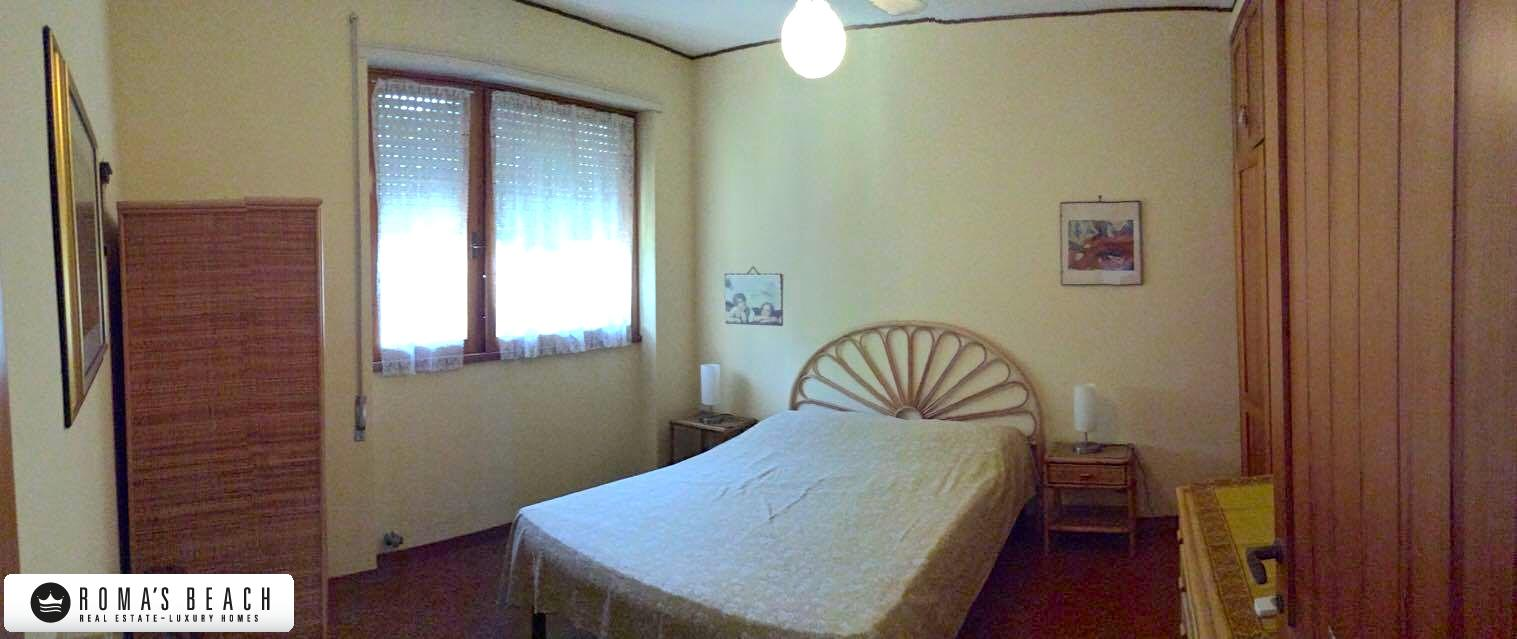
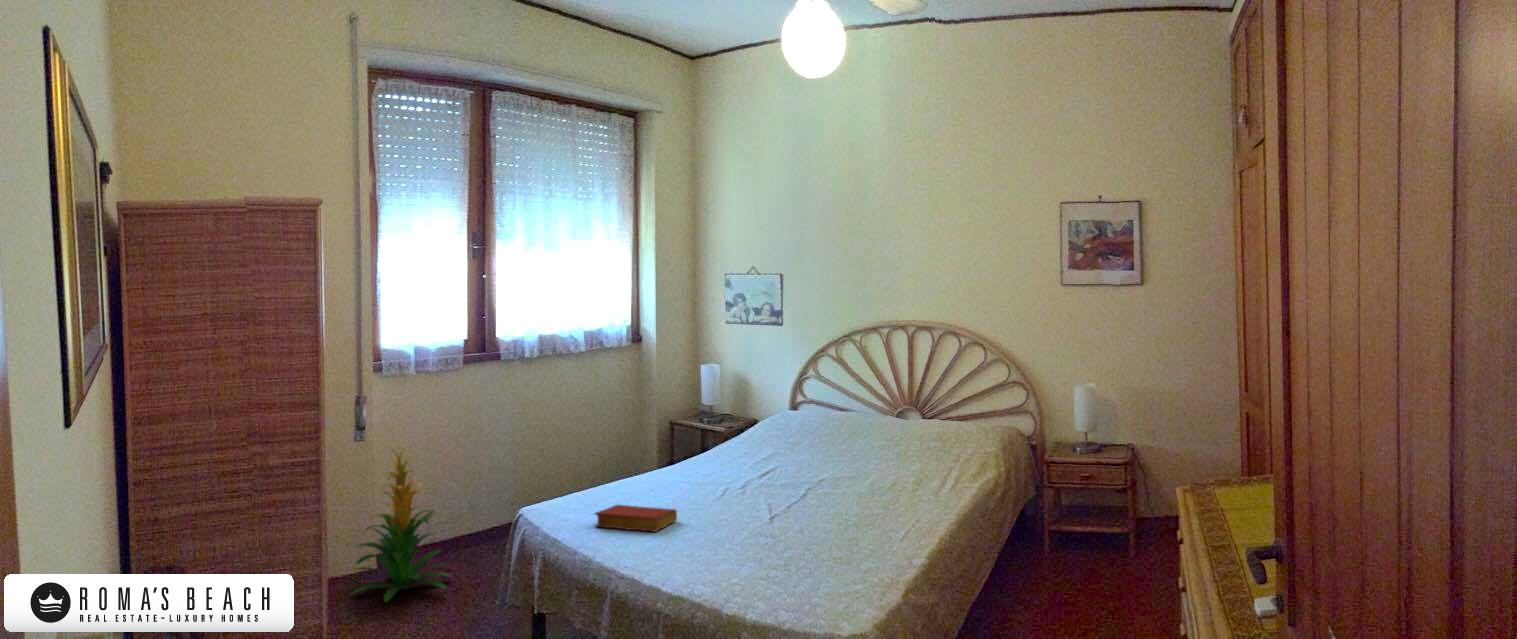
+ book [594,504,678,533]
+ indoor plant [349,446,453,603]
